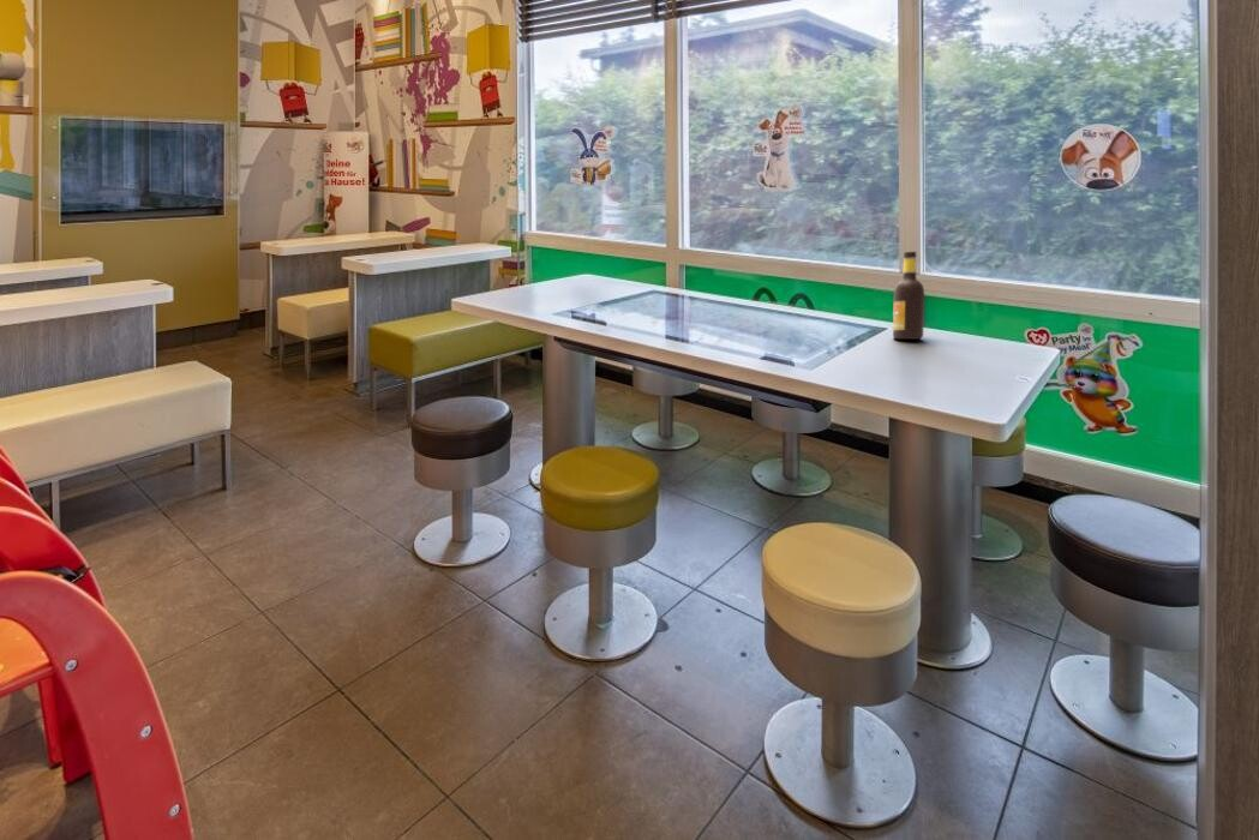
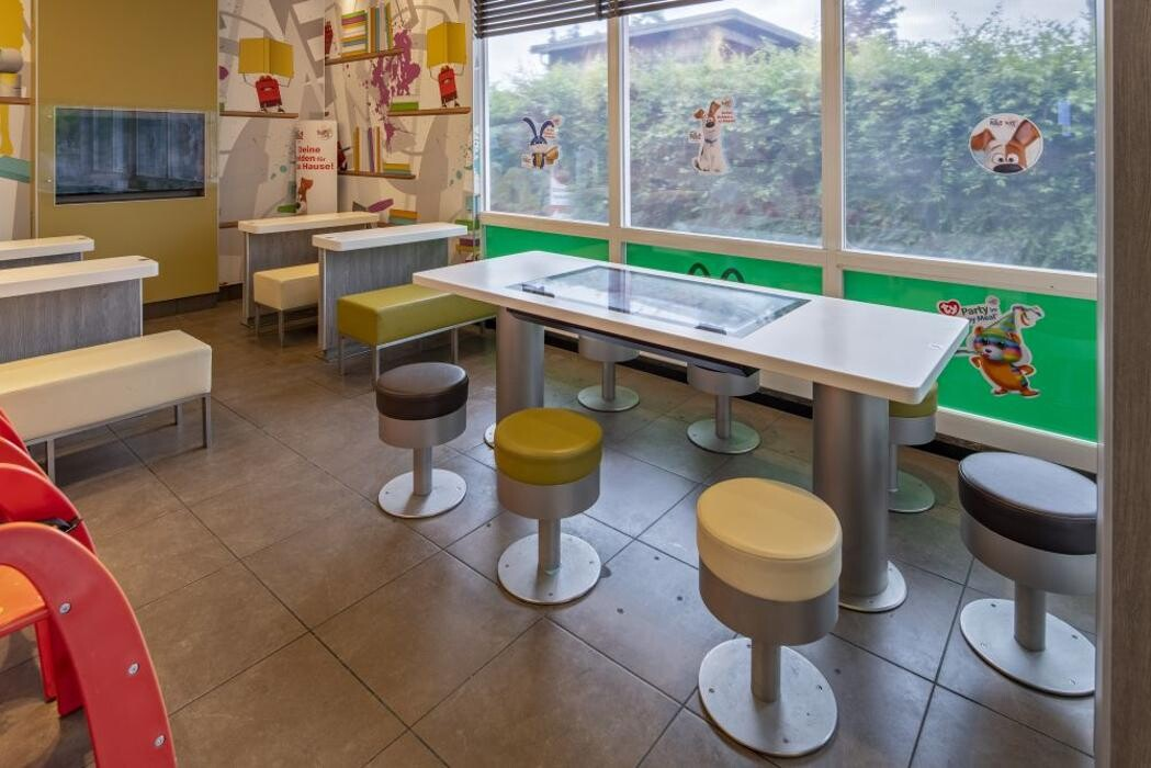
- soda bottle [892,251,925,341]
